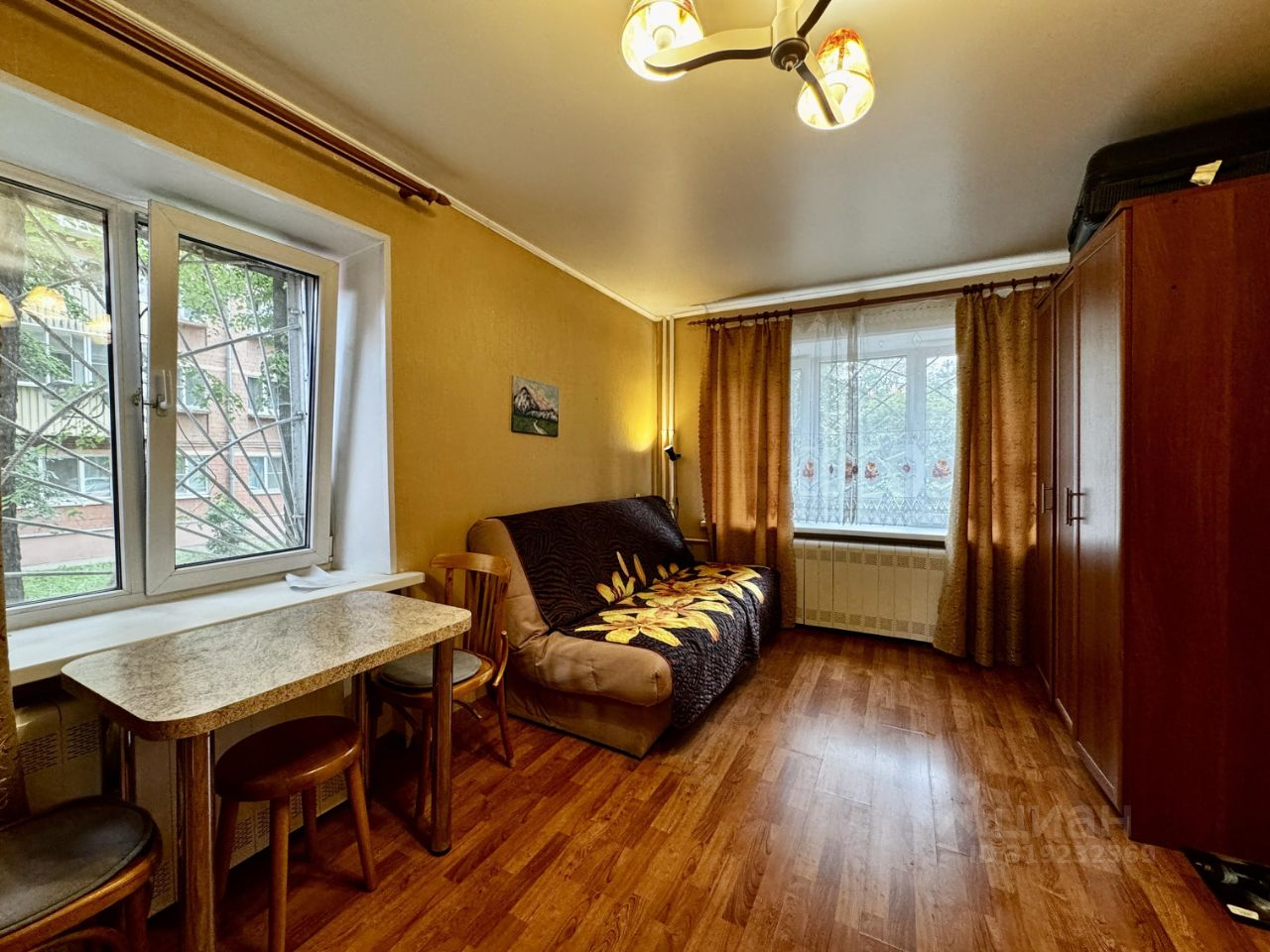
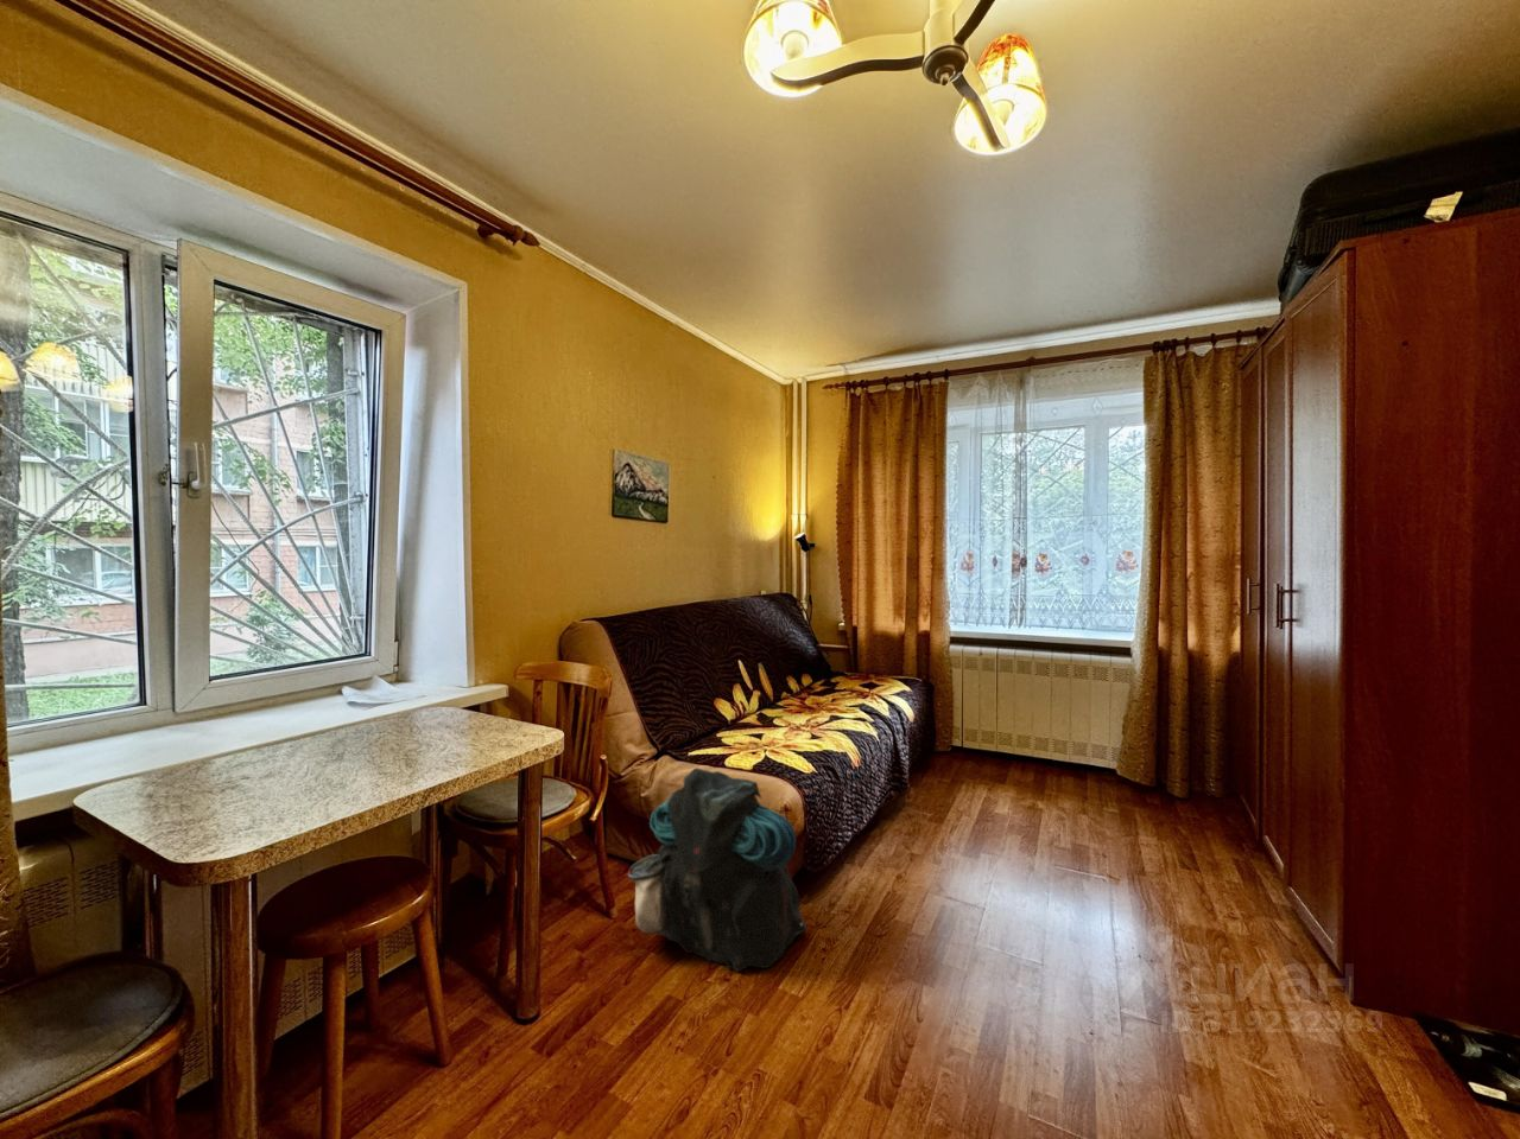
+ backpack [627,767,808,973]
